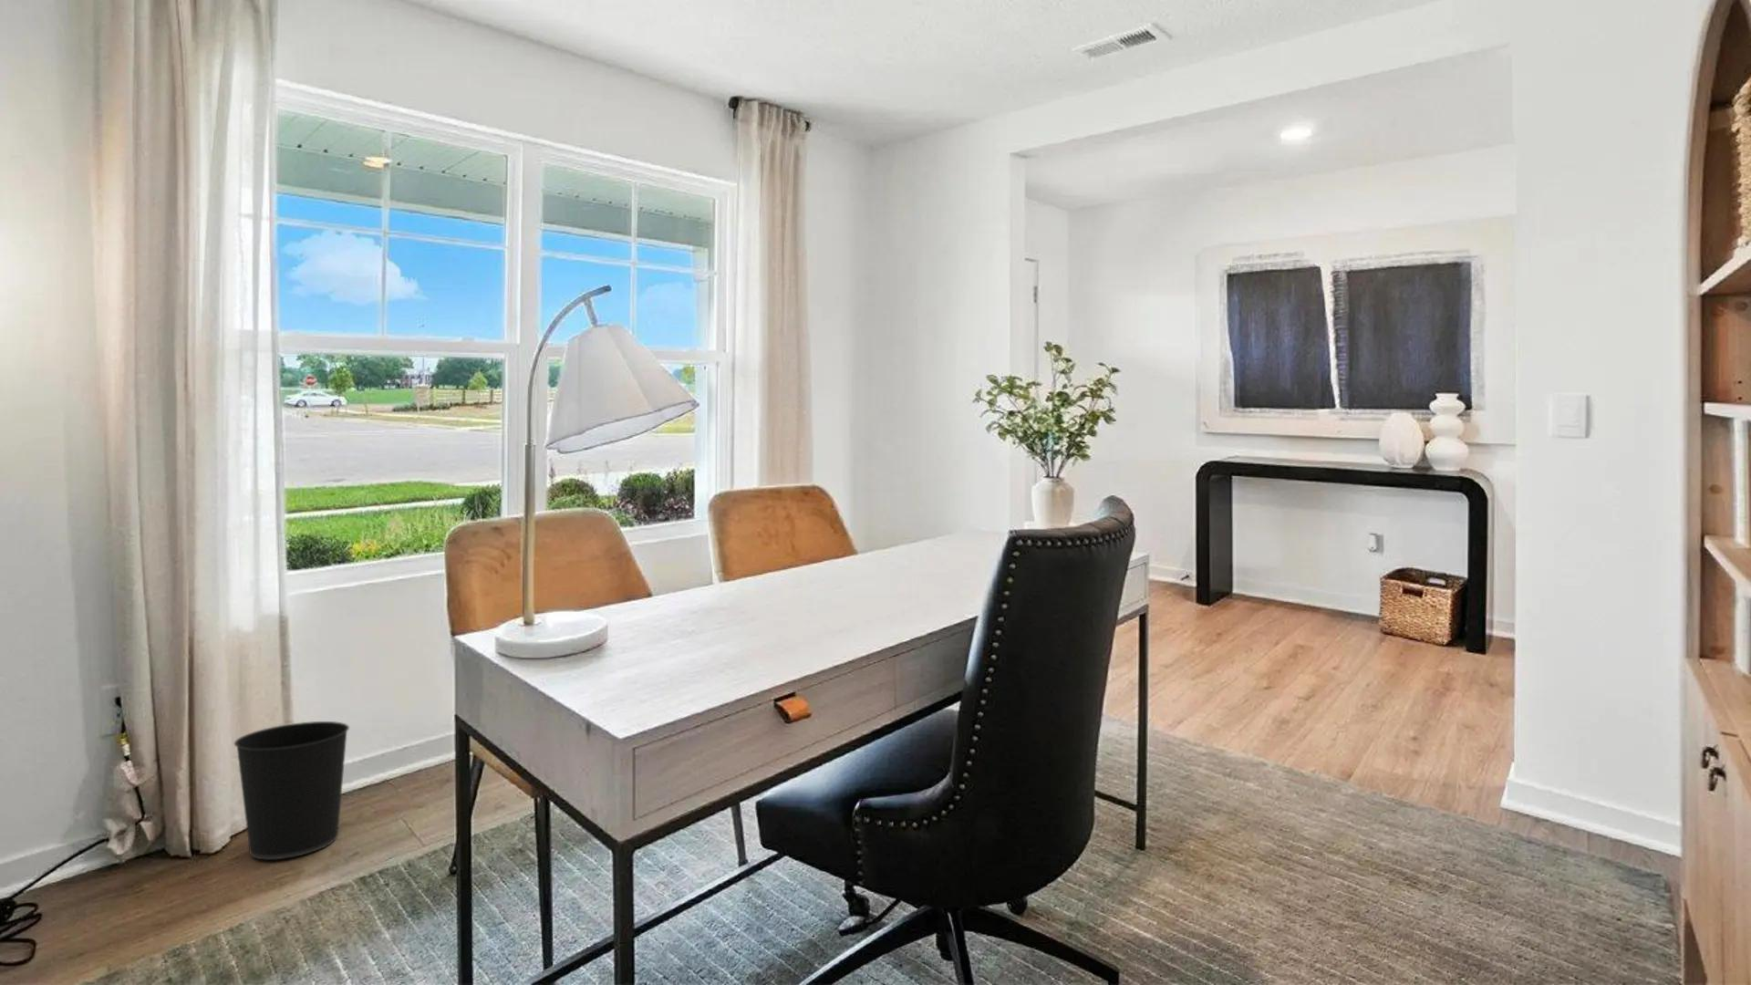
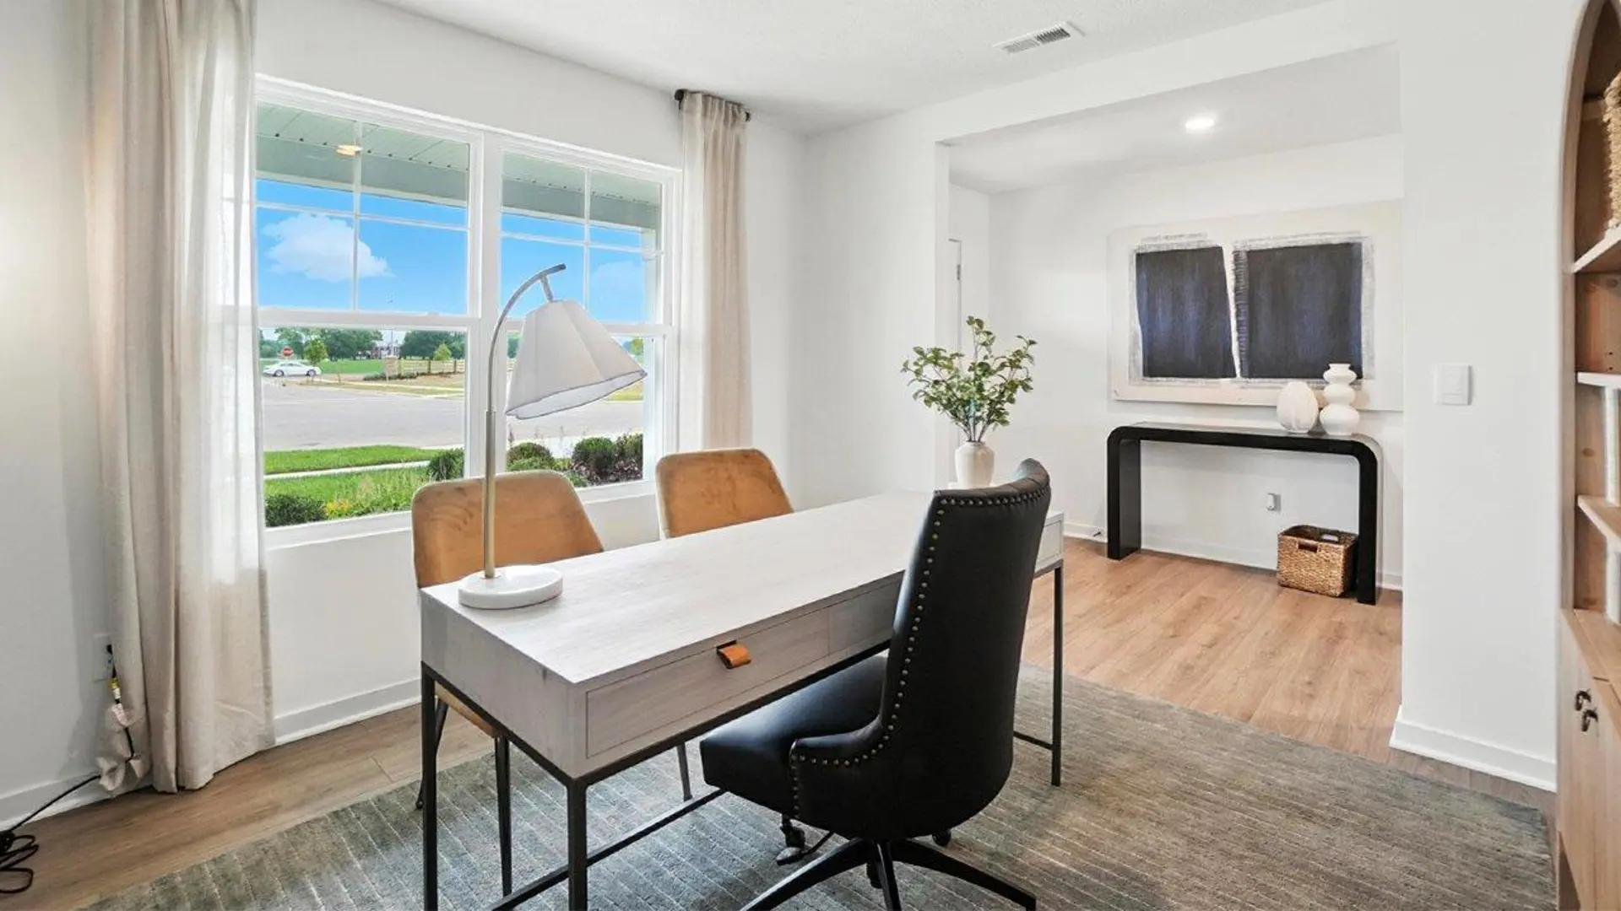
- wastebasket [233,720,350,861]
